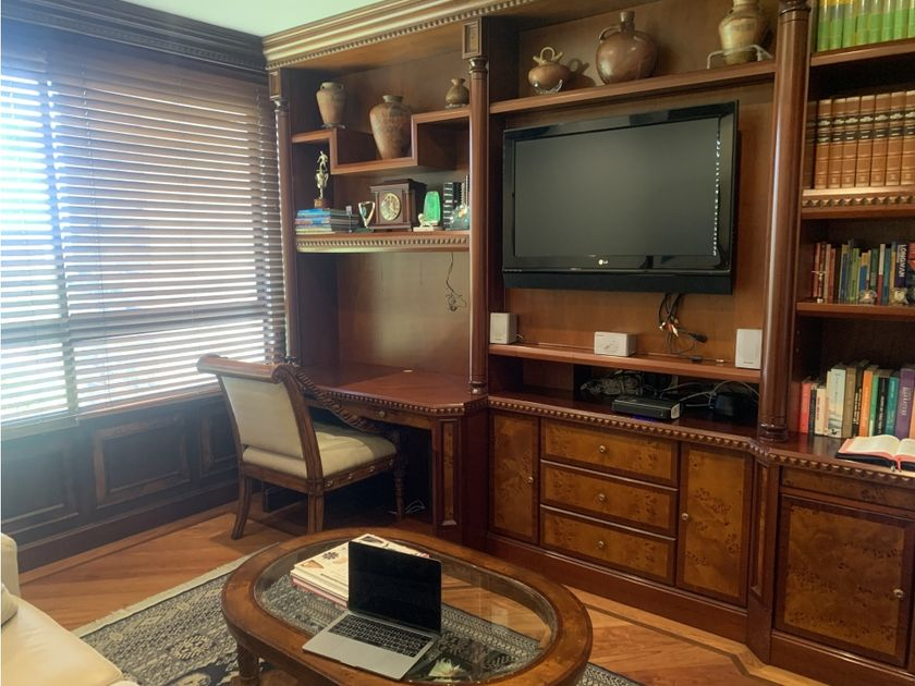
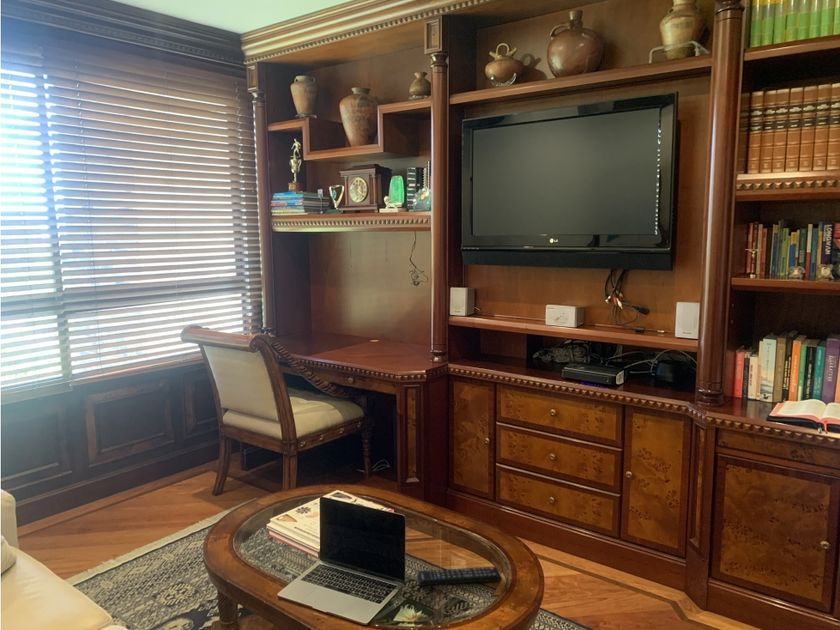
+ remote control [416,566,503,587]
